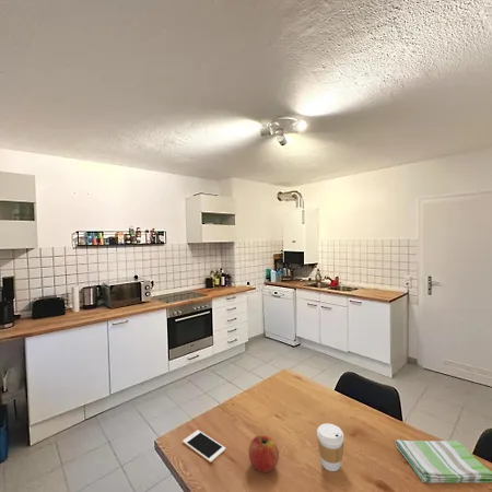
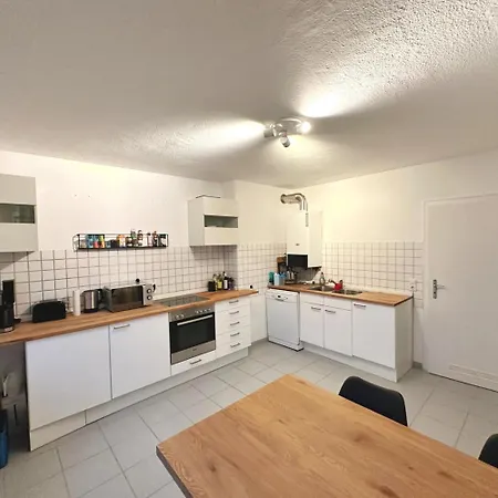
- cell phone [181,429,226,464]
- coffee cup [316,422,344,472]
- fruit [248,434,280,473]
- dish towel [394,438,492,484]
